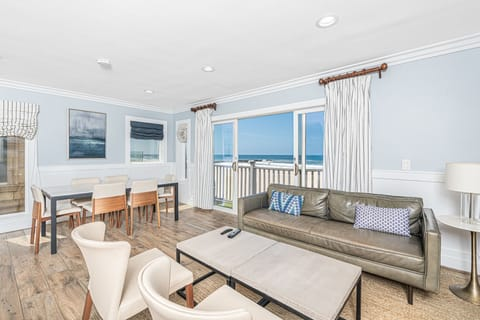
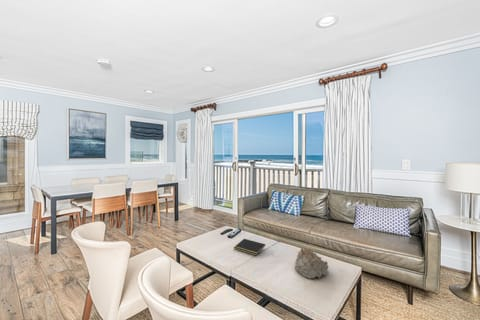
+ notepad [233,238,266,256]
+ seashell [293,247,329,280]
